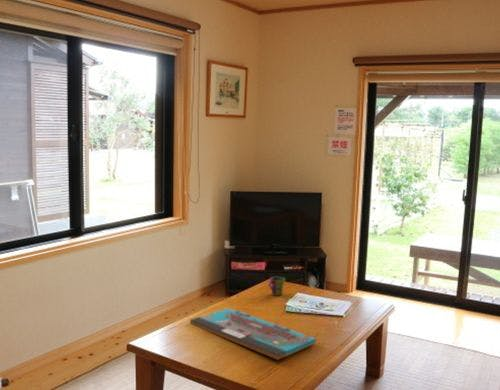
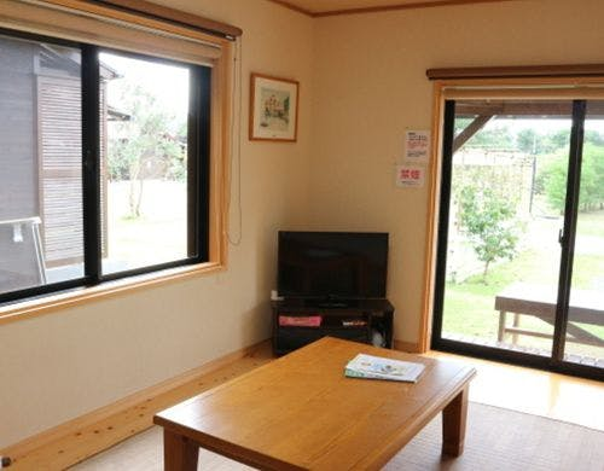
- cup [268,275,286,297]
- board game [189,307,317,361]
